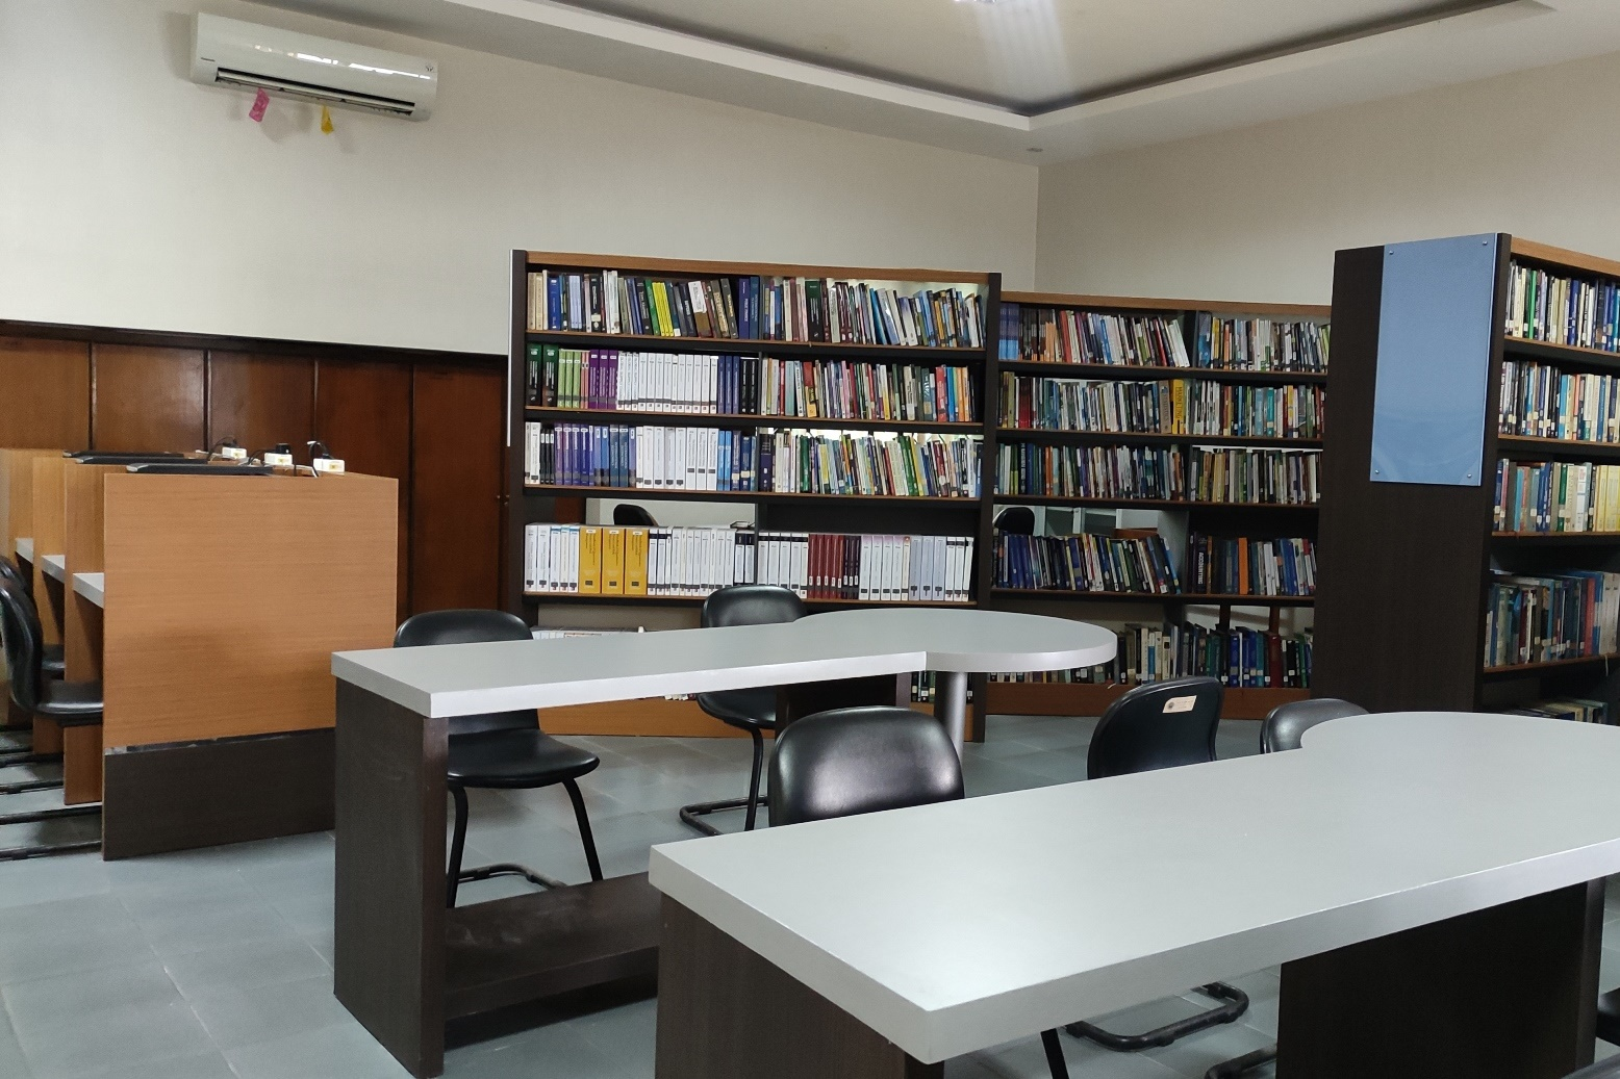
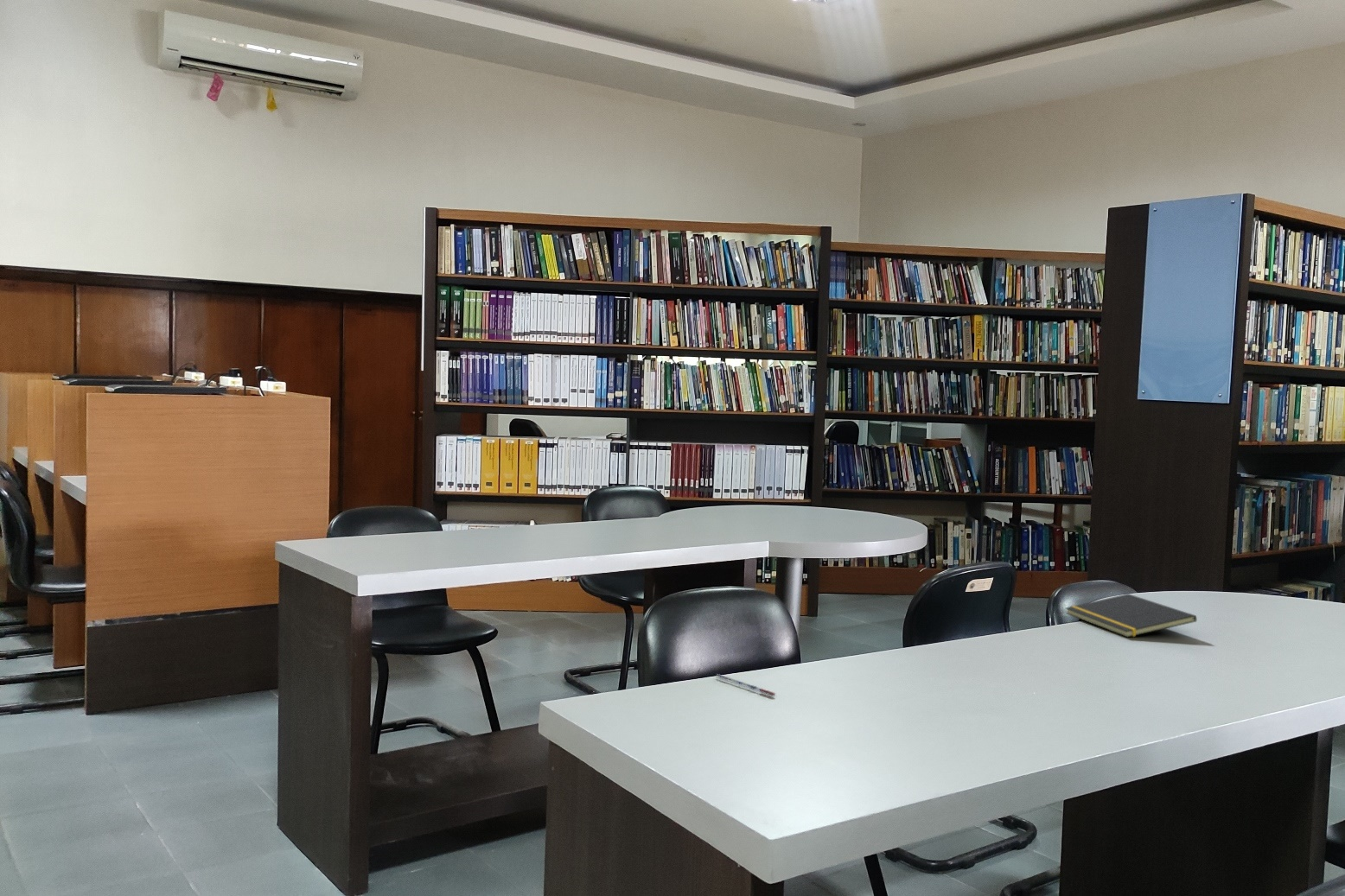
+ pen [716,673,777,696]
+ notepad [1065,593,1197,639]
